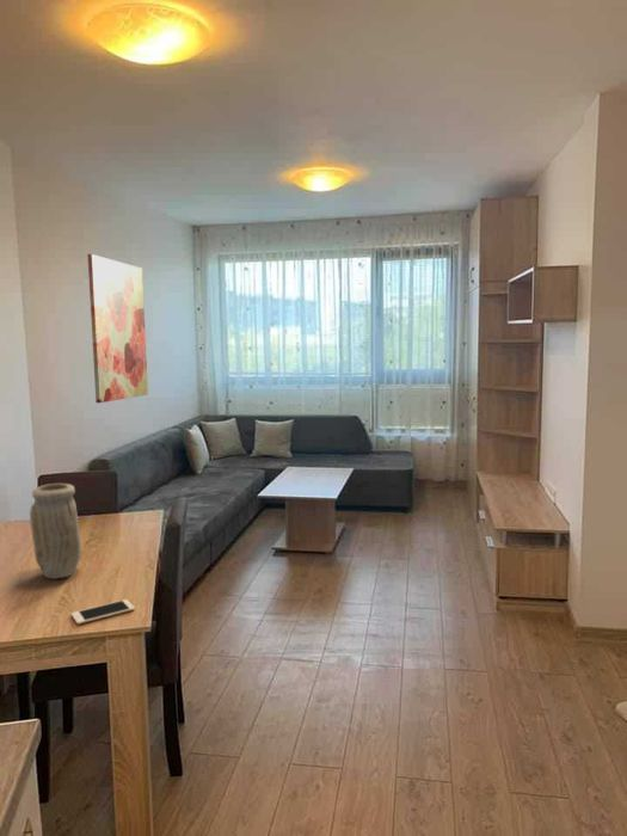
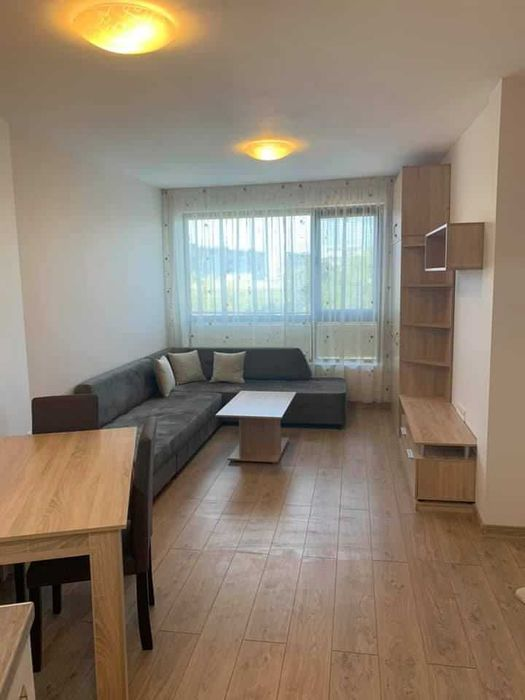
- vase [29,482,82,579]
- wall art [86,253,149,404]
- cell phone [70,598,136,626]
